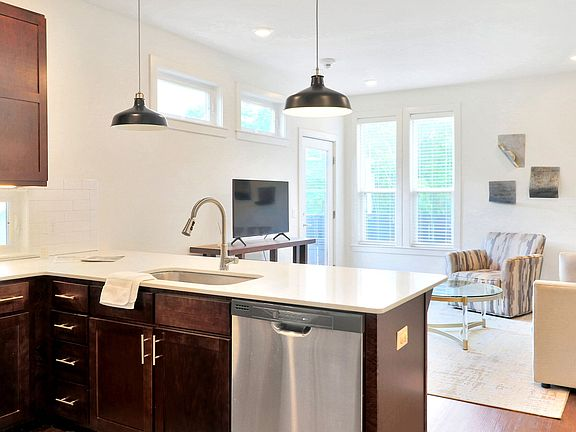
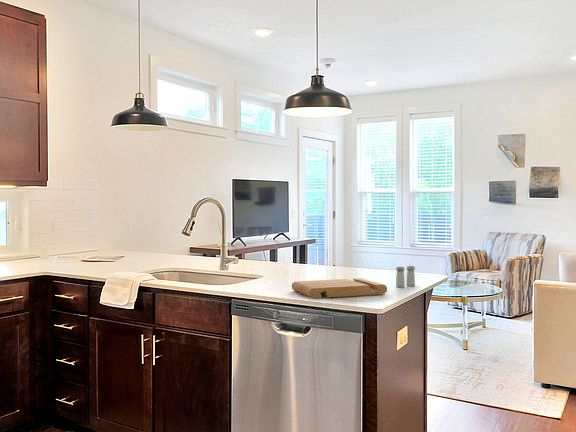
+ salt and pepper shaker [395,265,416,288]
+ cutting board [291,277,388,299]
